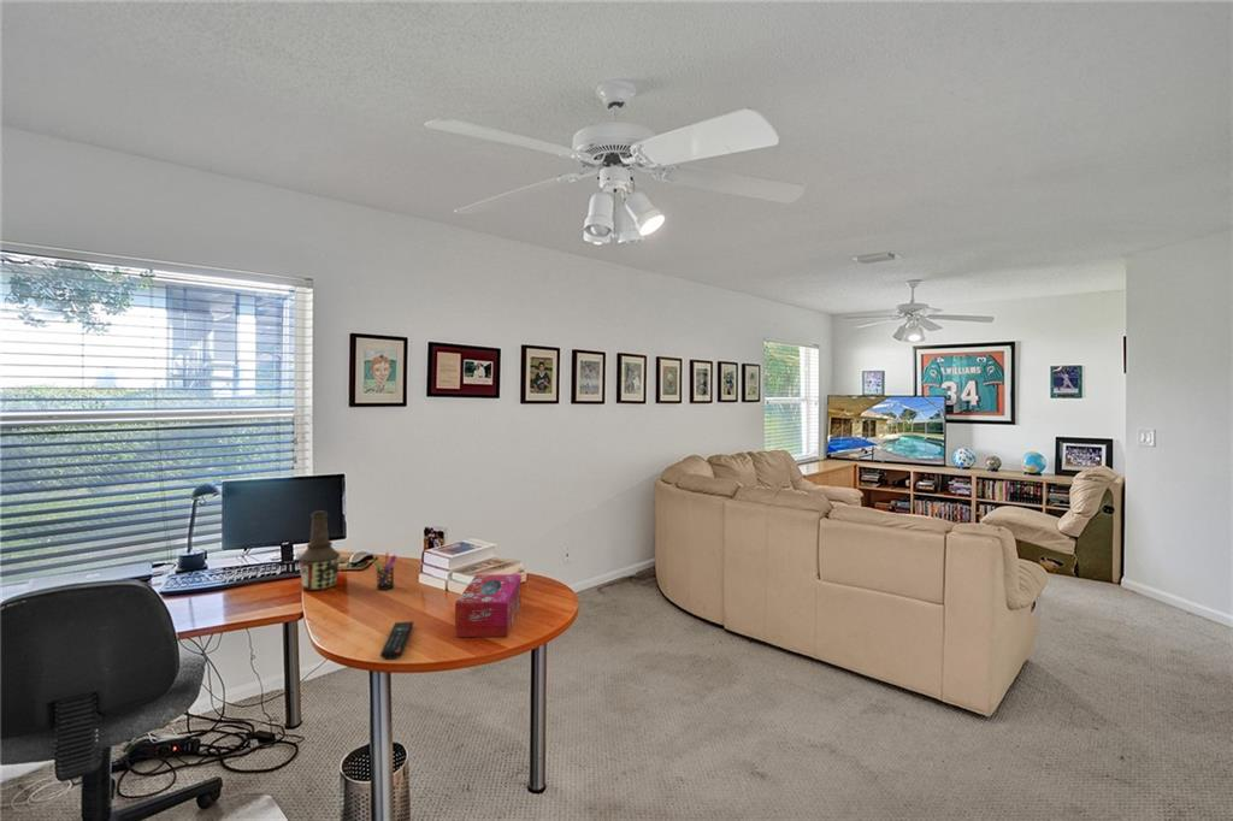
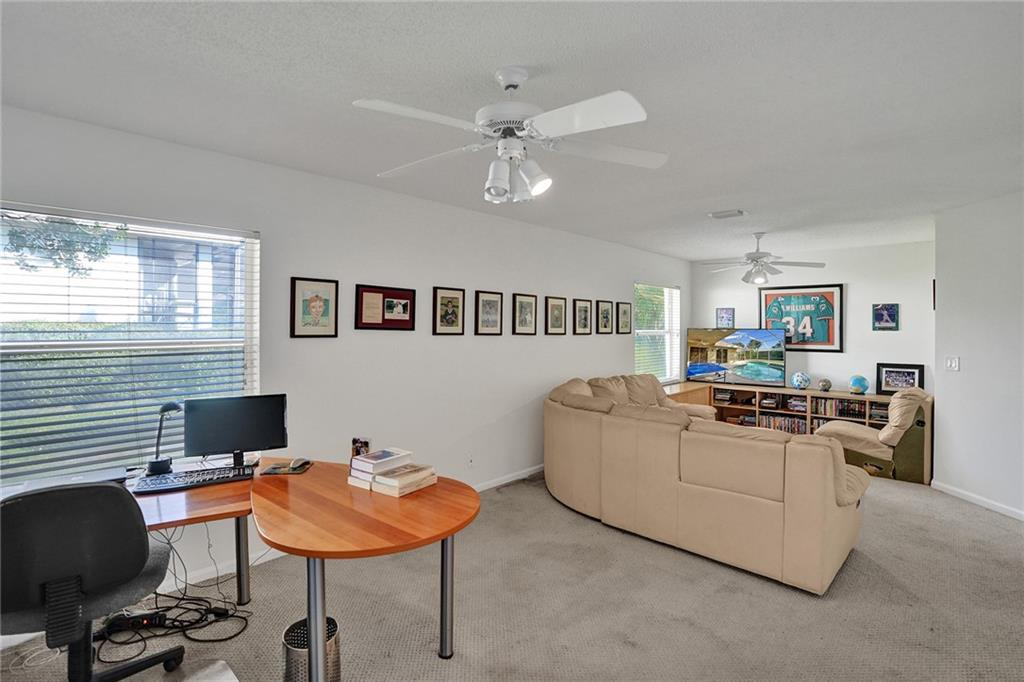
- remote control [379,620,414,660]
- tissue box [454,573,523,638]
- pen holder [371,551,397,591]
- bottle [296,509,342,591]
